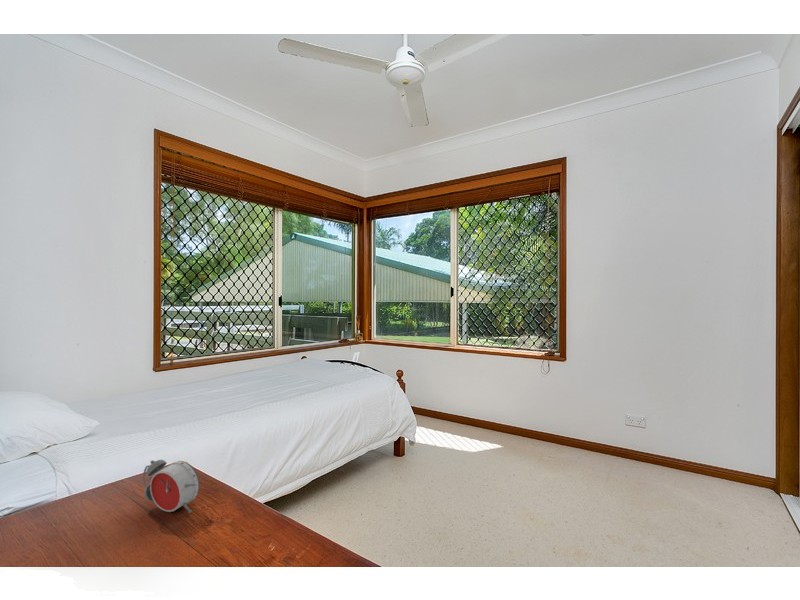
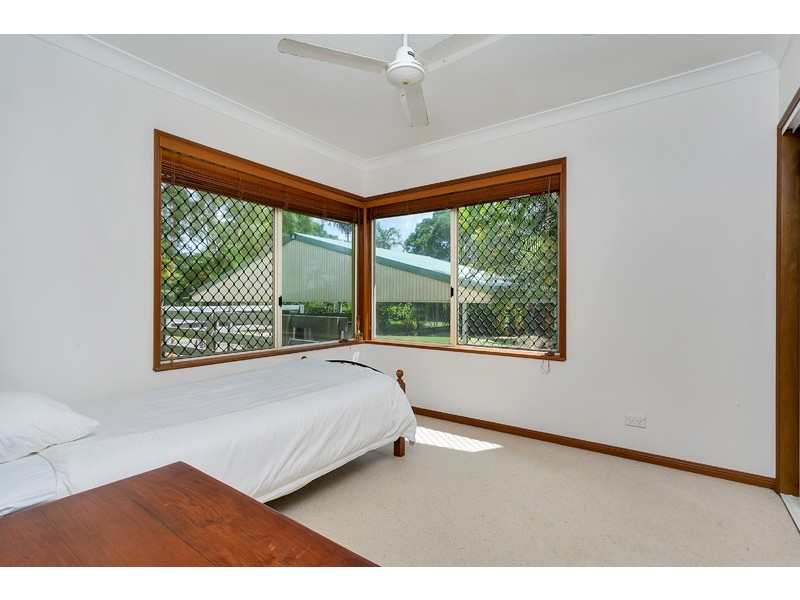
- alarm clock [142,459,201,514]
